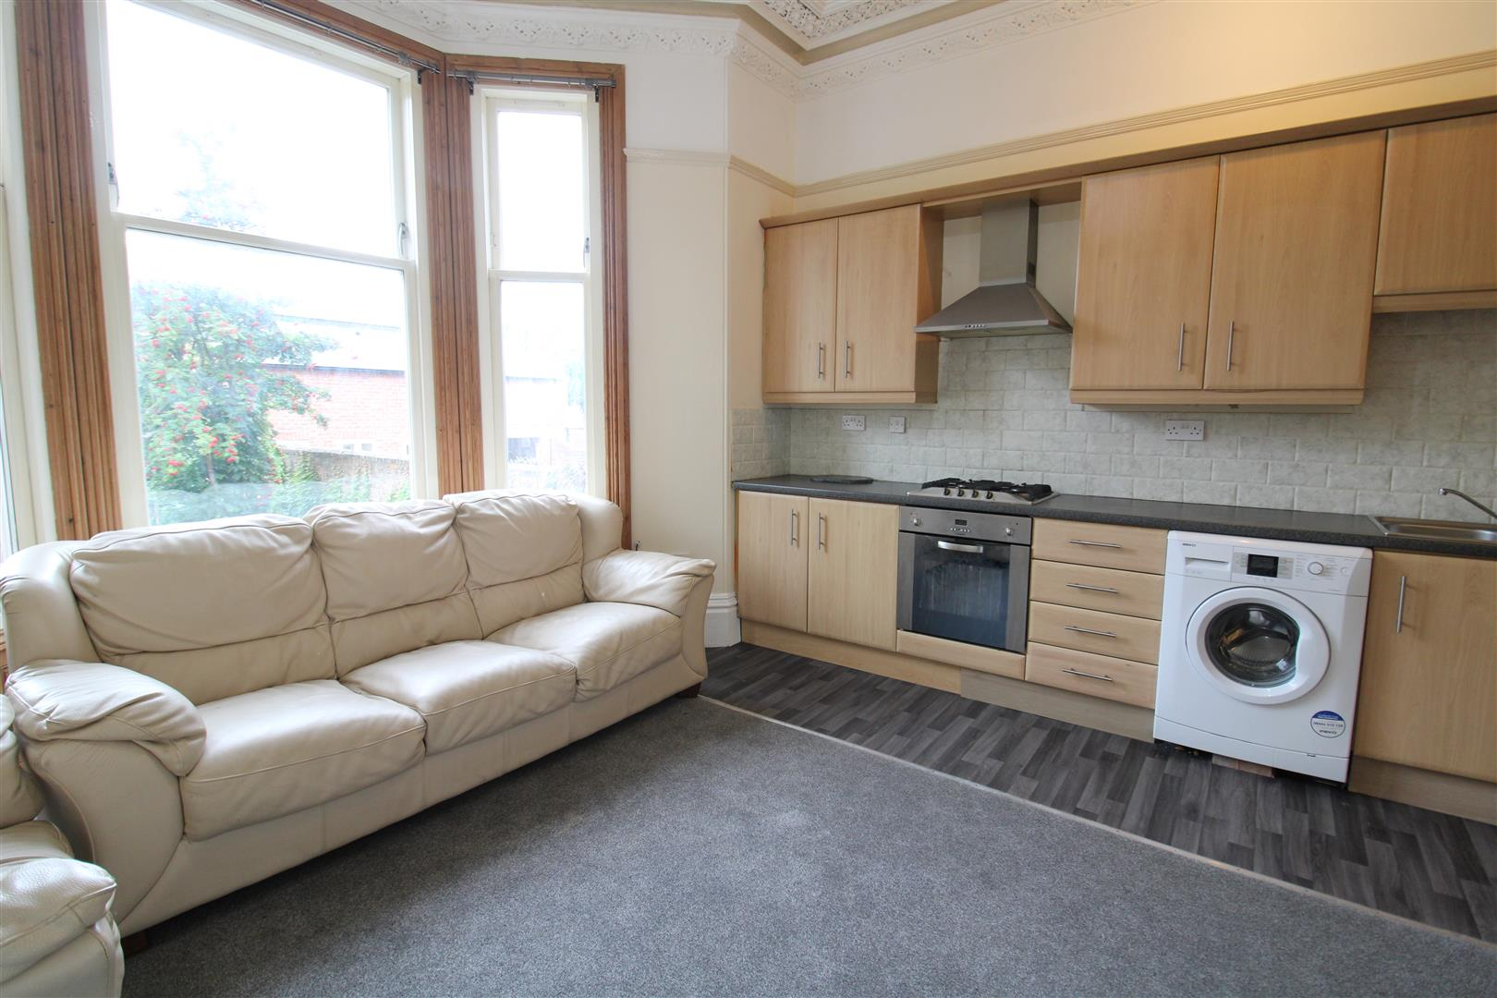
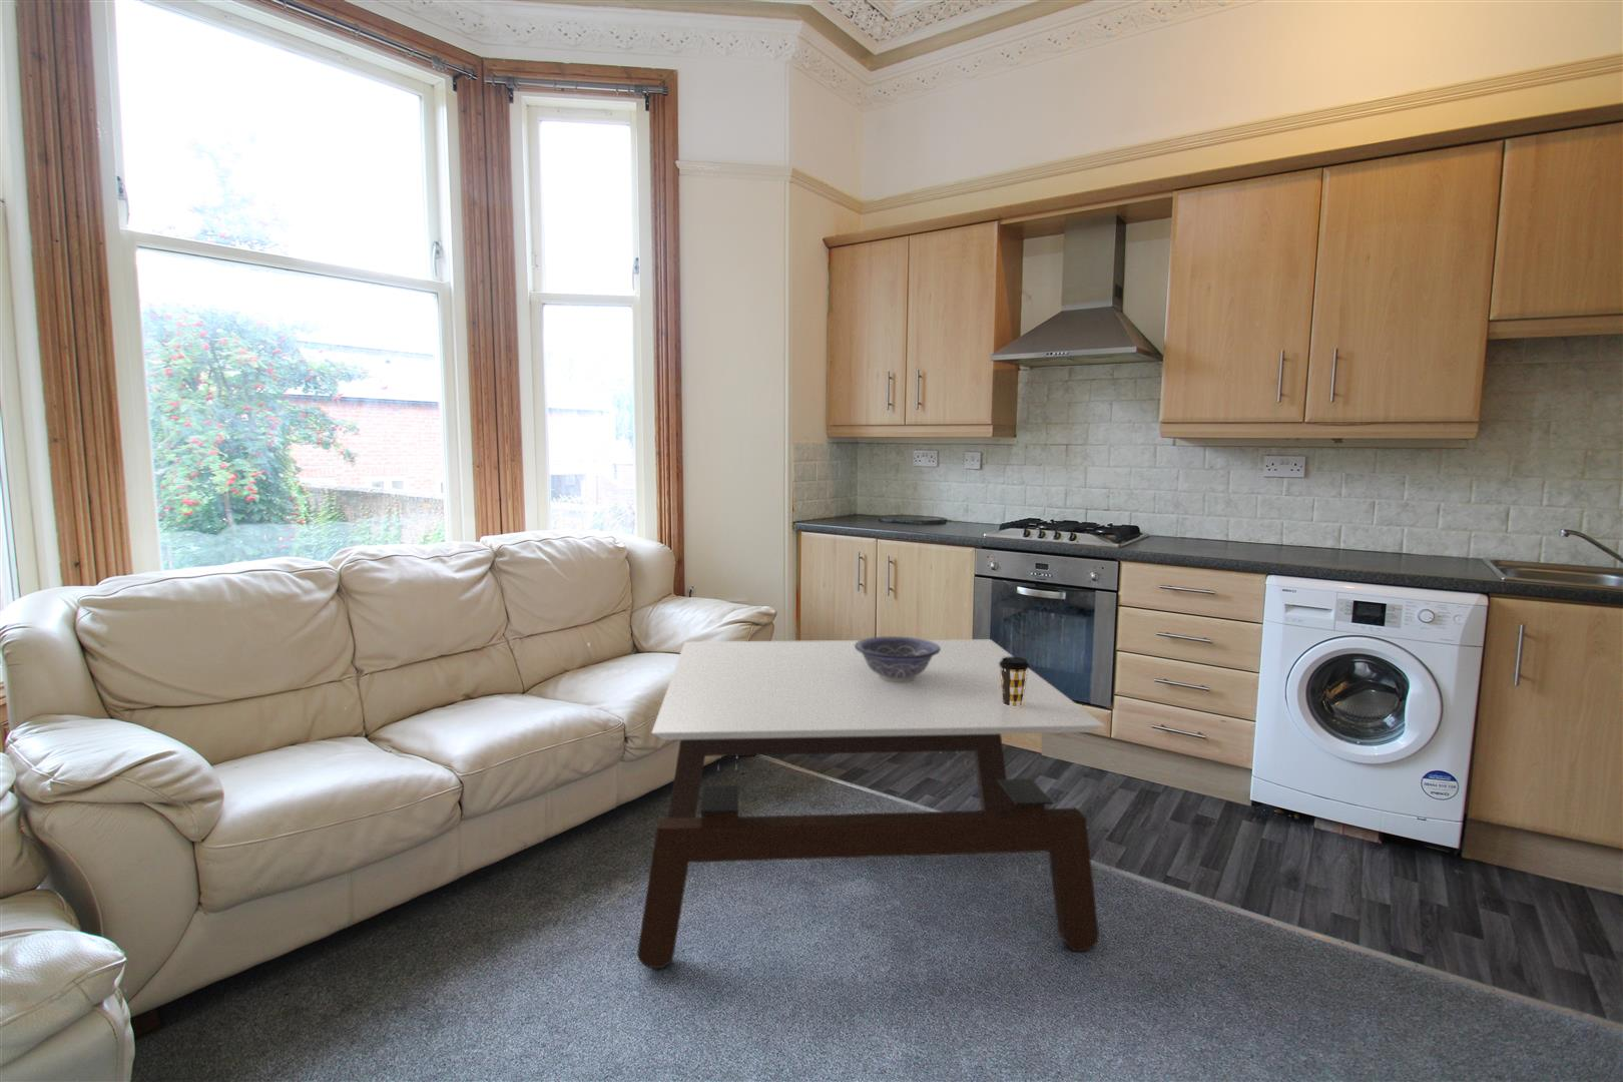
+ decorative bowl [855,635,940,682]
+ coffee cup [999,656,1030,708]
+ coffee table [636,638,1105,968]
